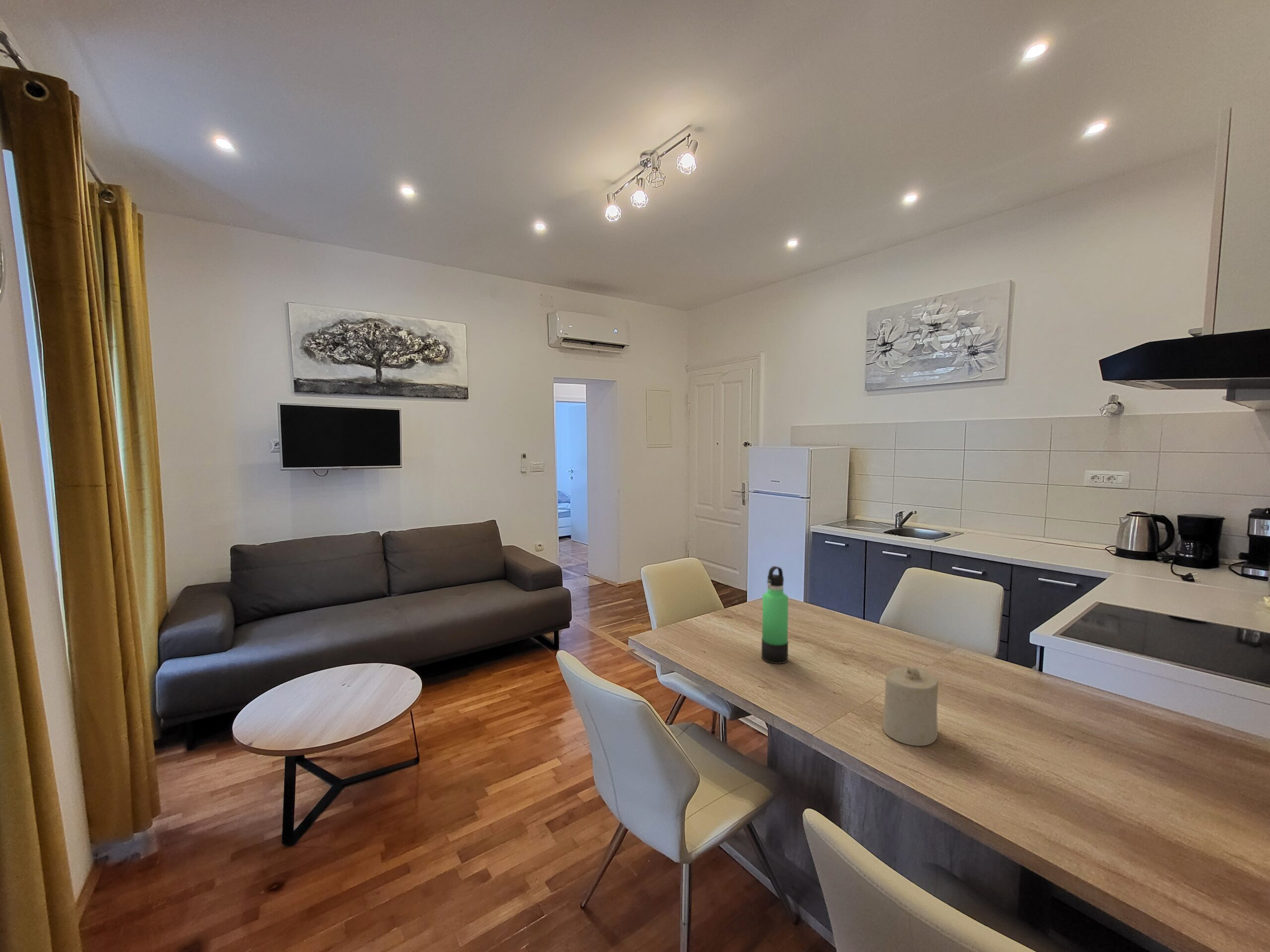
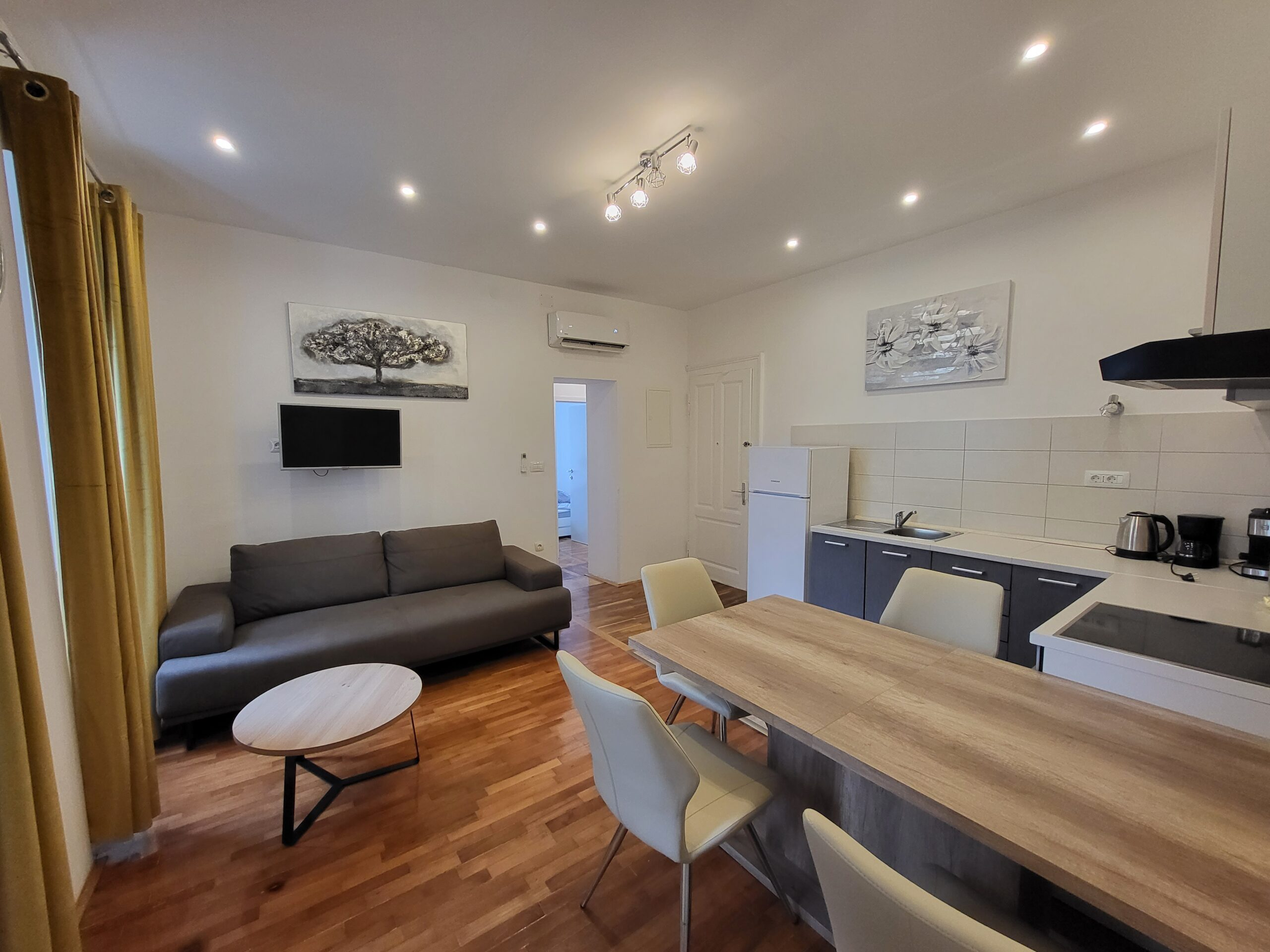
- candle [883,666,939,746]
- thermos bottle [761,566,789,664]
